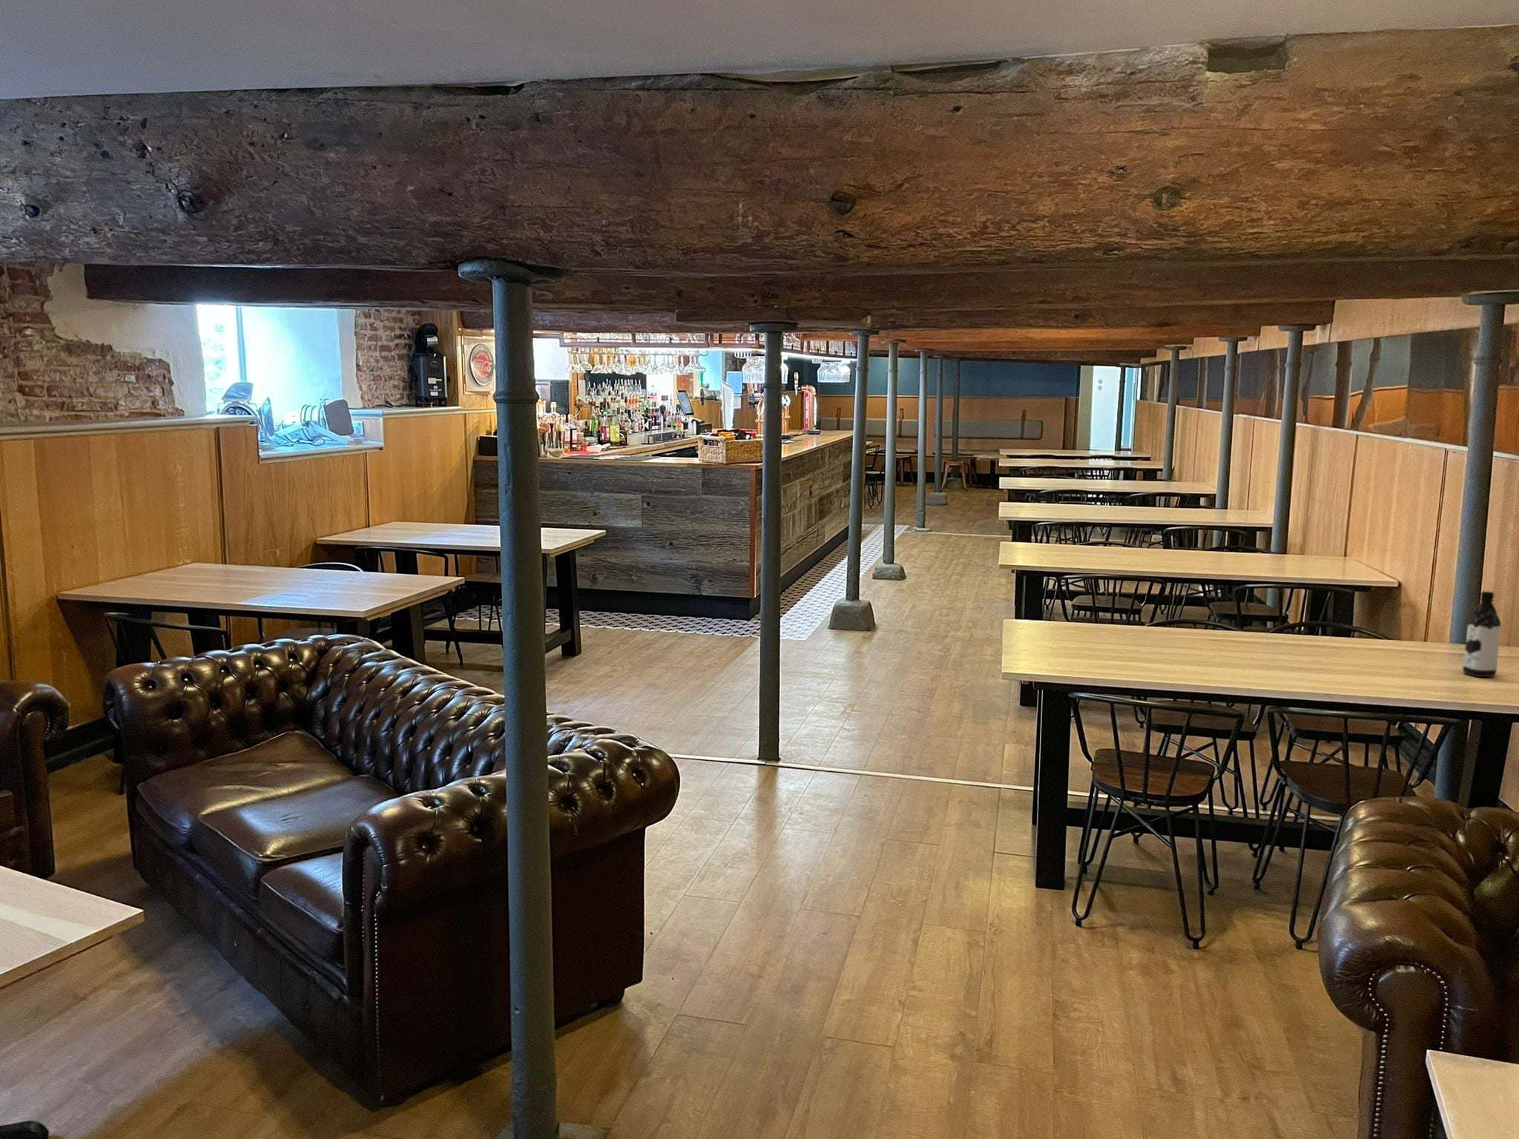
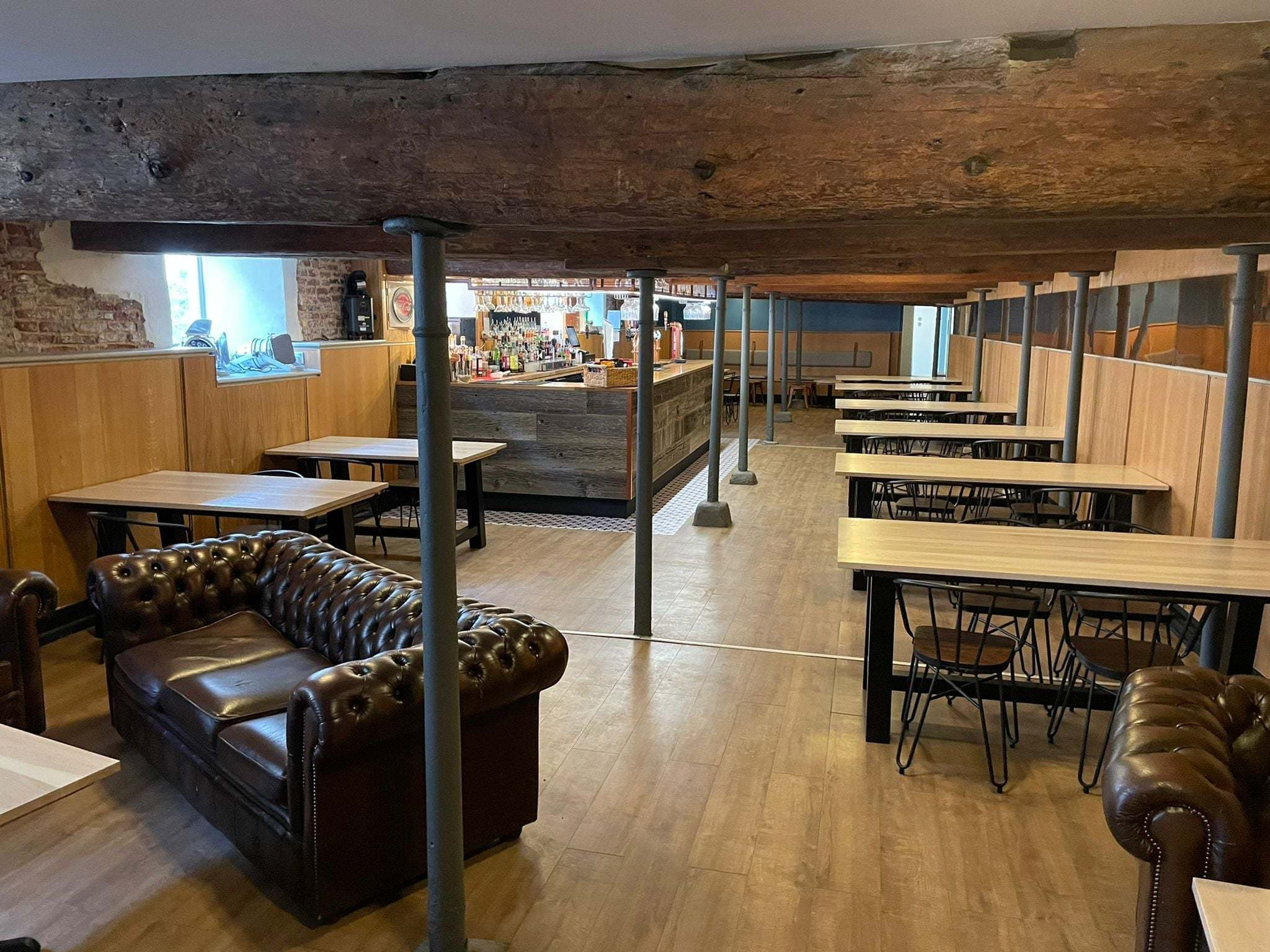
- water bottle [1462,590,1502,677]
